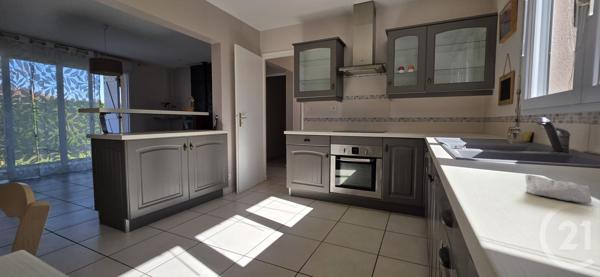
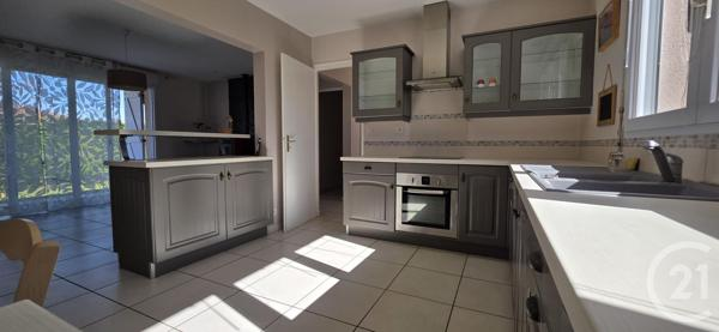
- soap bar [524,173,593,204]
